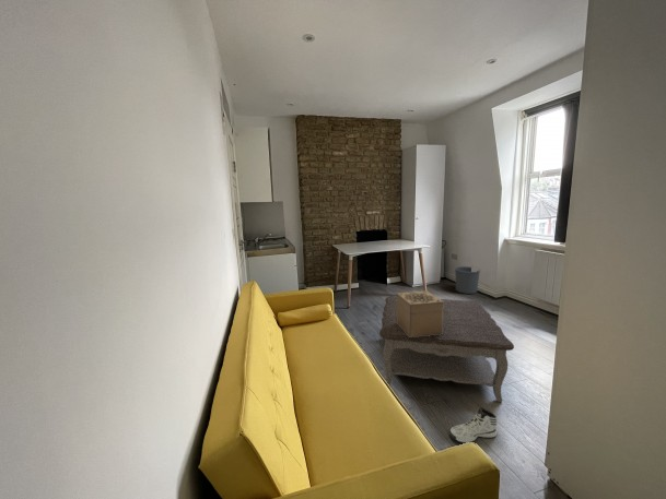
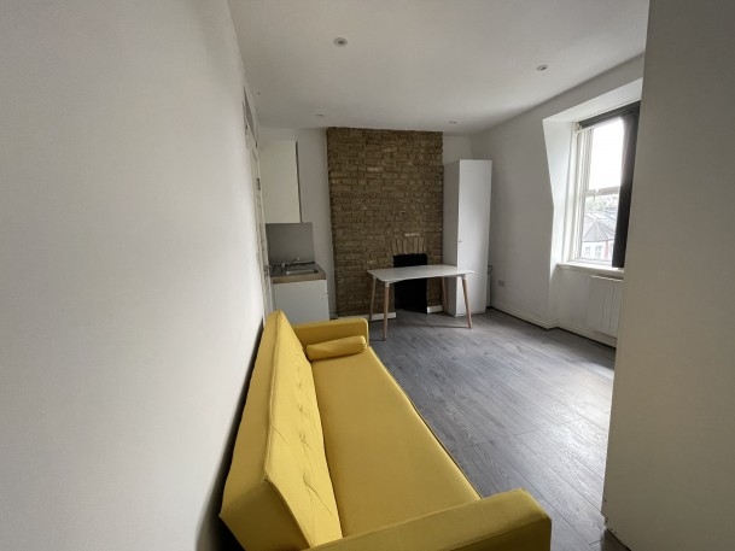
- decorative box [396,290,444,337]
- waste bin [454,265,481,295]
- sneaker [448,406,498,444]
- coffee table [378,295,515,403]
